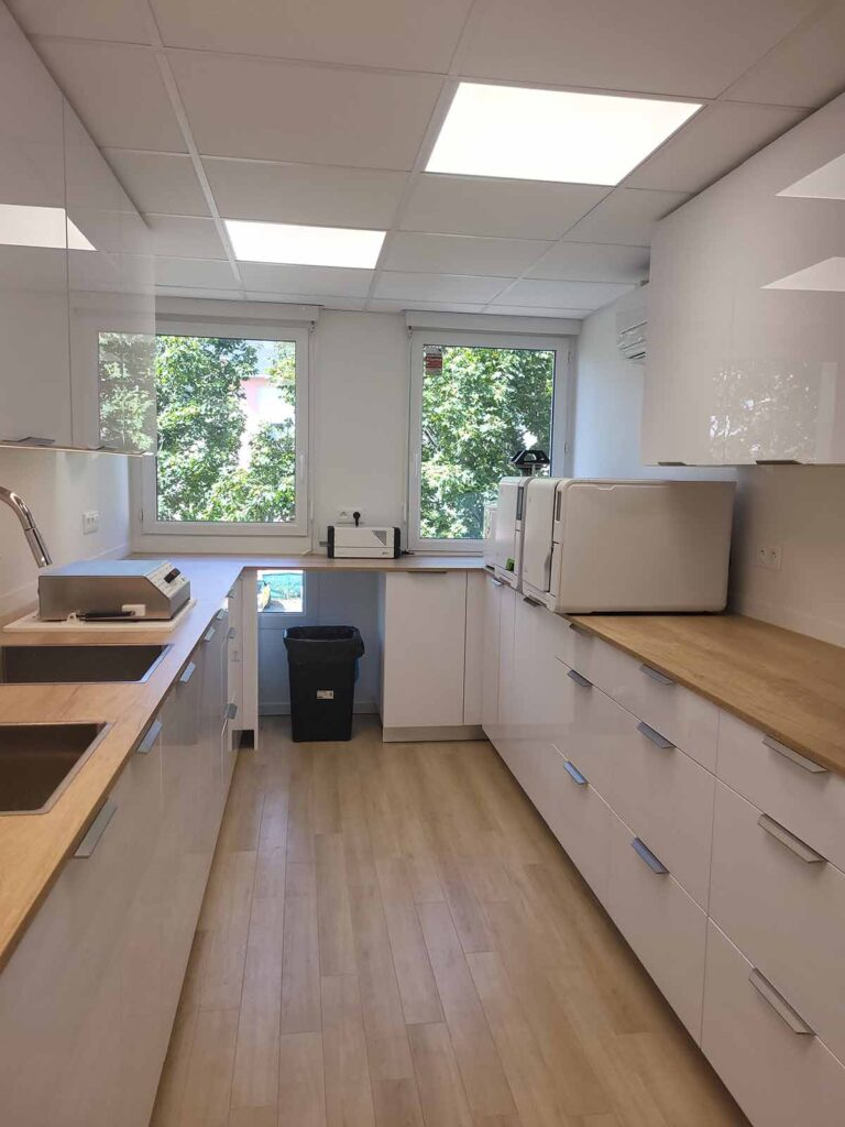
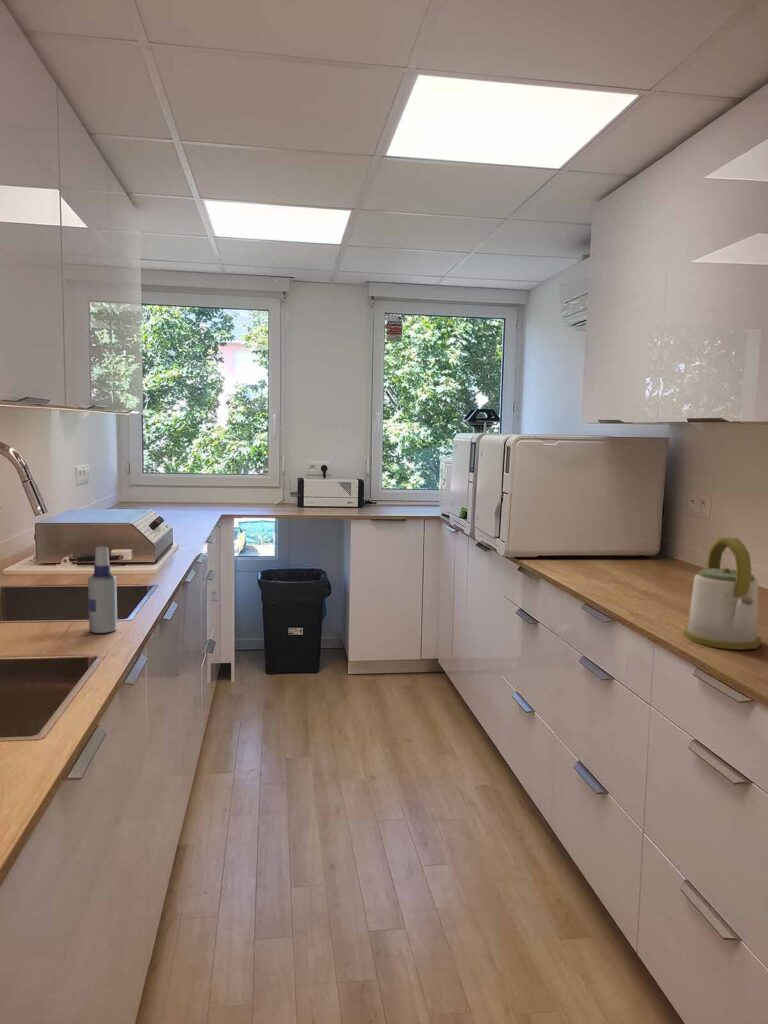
+ spray bottle [87,546,118,634]
+ kettle [683,536,762,651]
